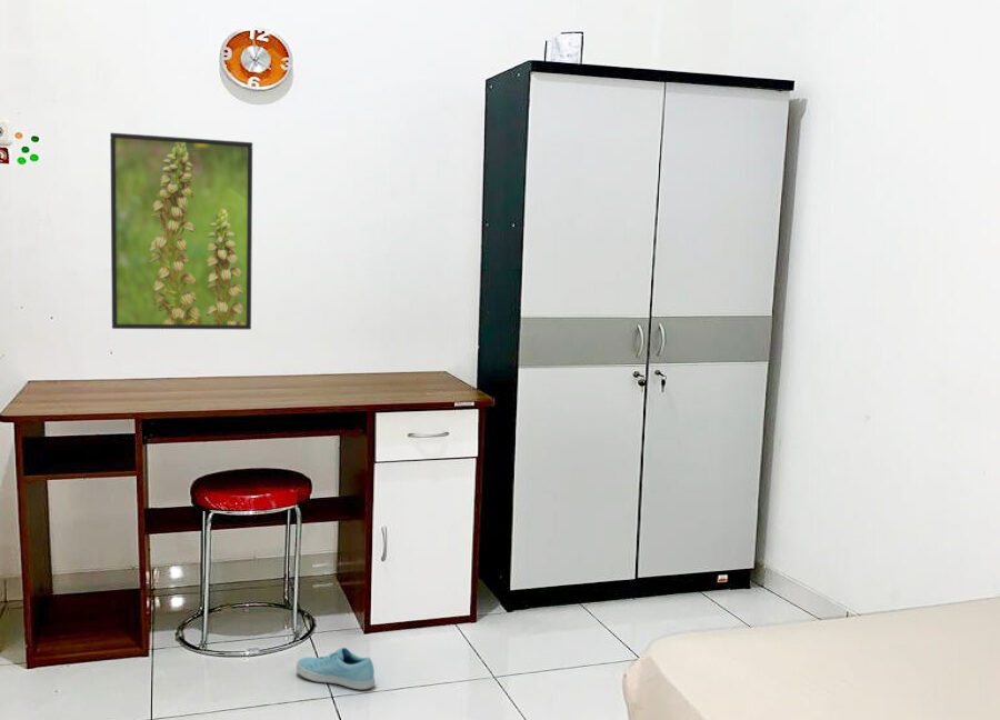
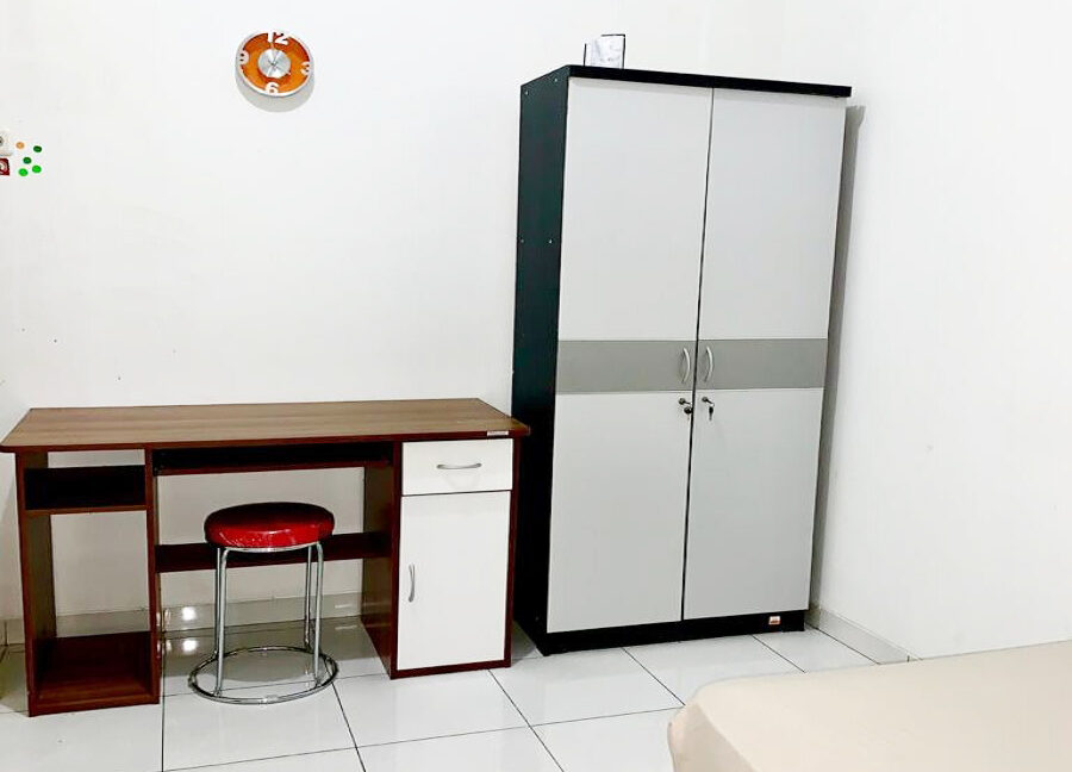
- sneaker [296,647,377,690]
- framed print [109,132,253,331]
